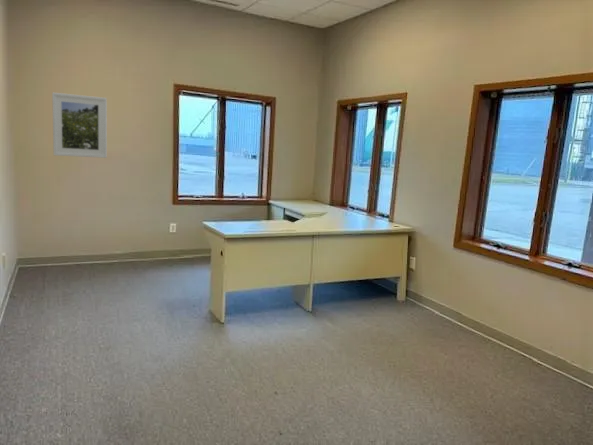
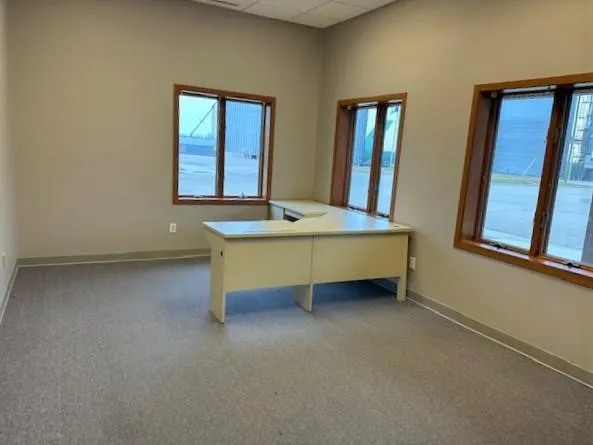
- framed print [51,92,108,159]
